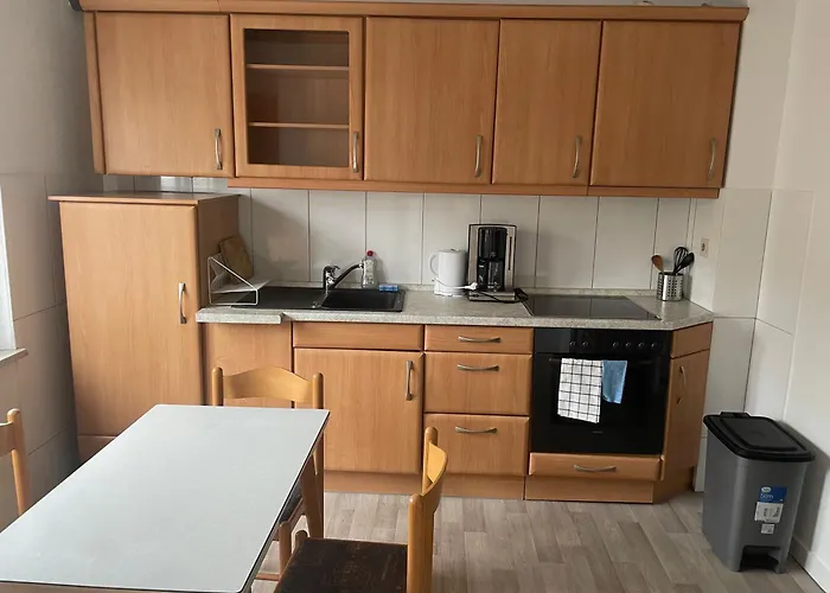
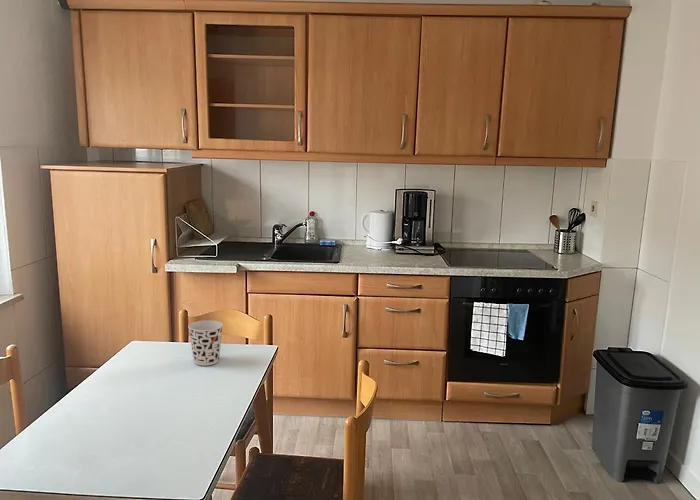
+ cup [187,319,224,367]
